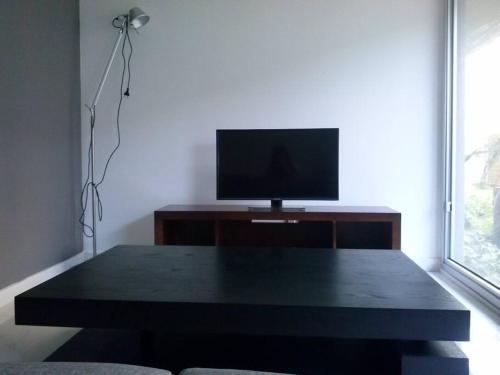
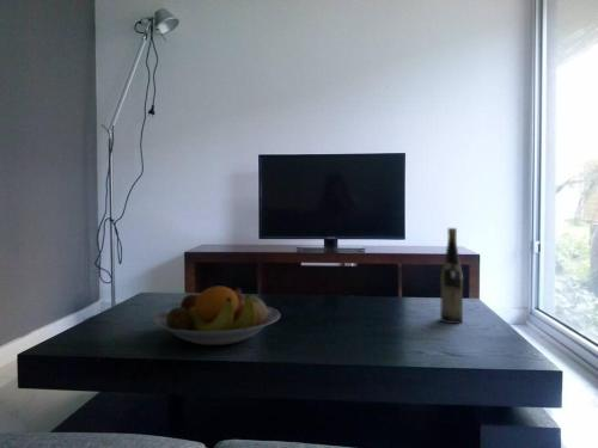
+ fruit bowl [152,286,281,346]
+ wine bottle [439,227,464,325]
